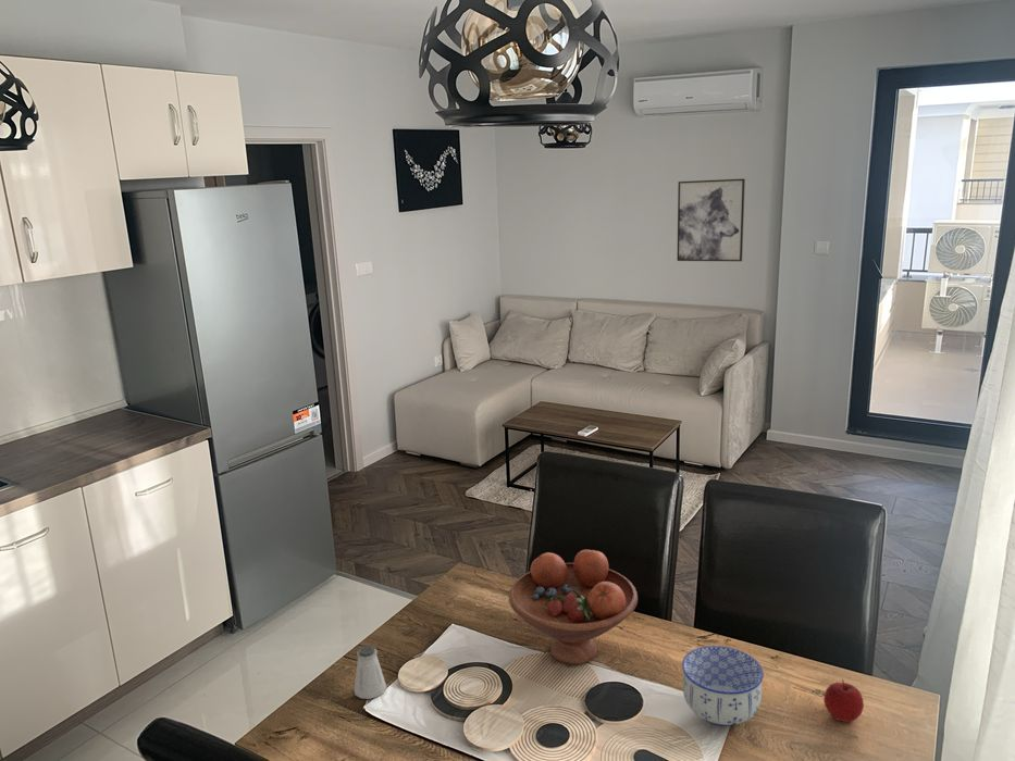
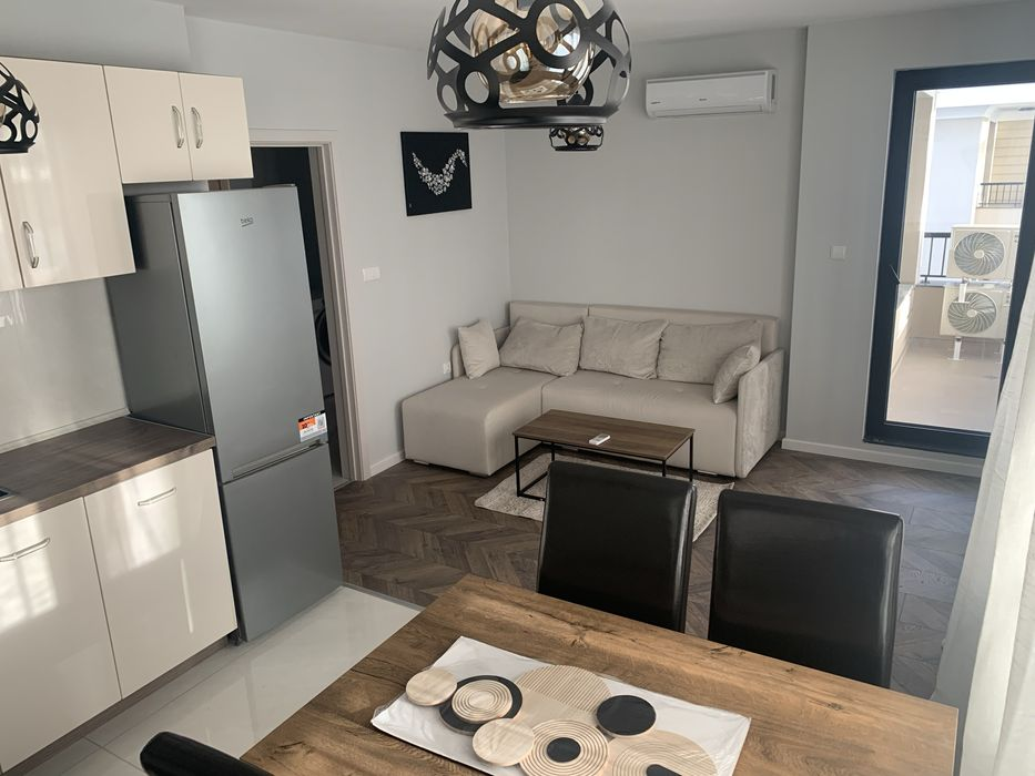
- wall art [677,178,746,262]
- apple [822,678,865,723]
- saltshaker [352,644,387,700]
- fruit bowl [508,549,639,665]
- bowl [681,645,765,727]
